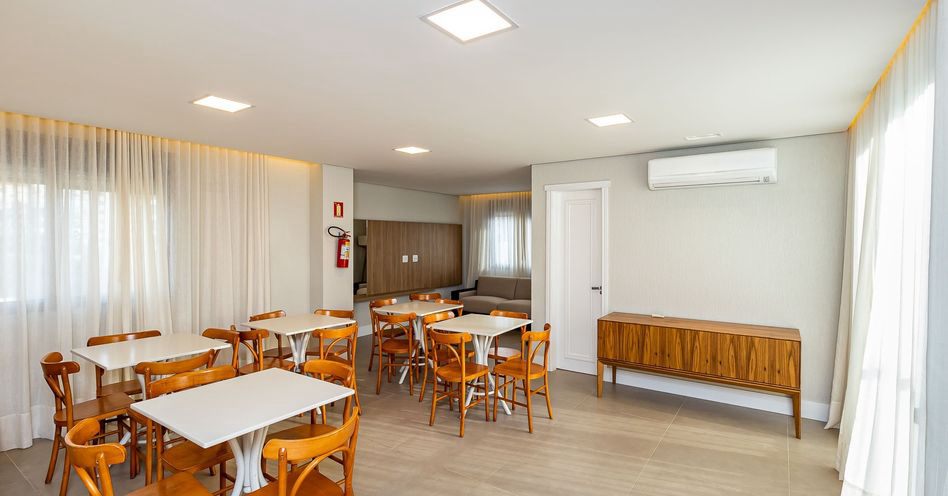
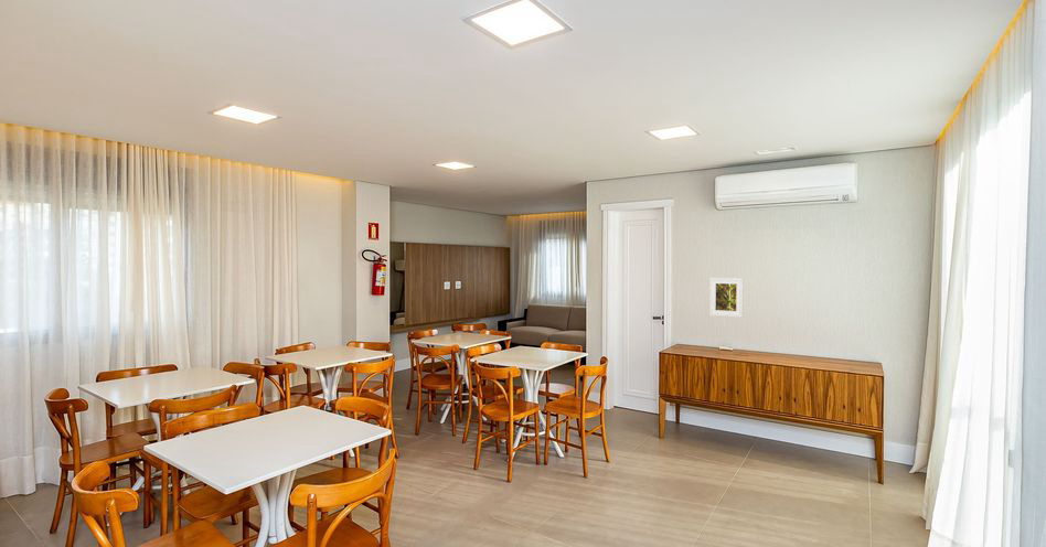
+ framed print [708,277,744,319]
